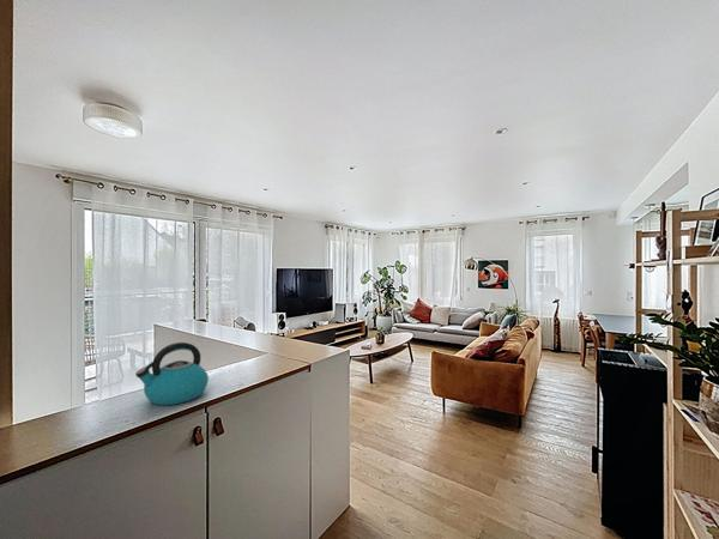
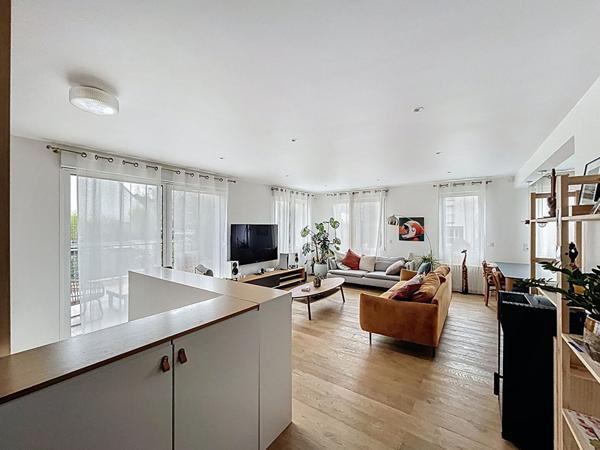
- kettle [134,341,210,406]
